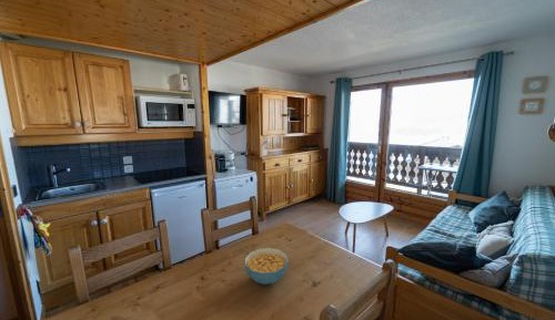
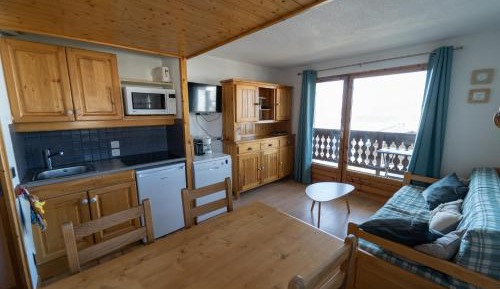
- cereal bowl [244,247,290,286]
